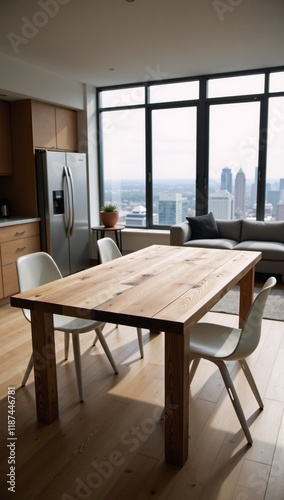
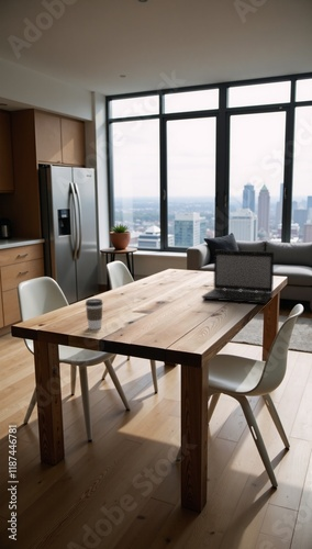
+ laptop [201,249,275,305]
+ coffee cup [85,298,104,330]
